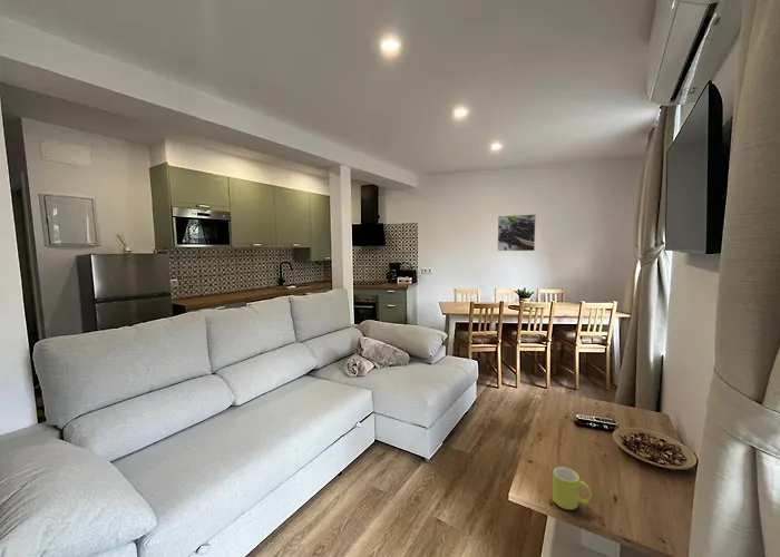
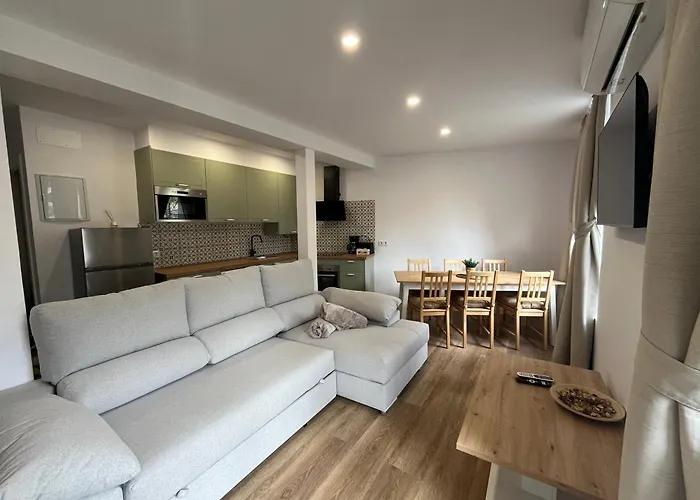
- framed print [497,213,537,252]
- mug [552,466,593,511]
